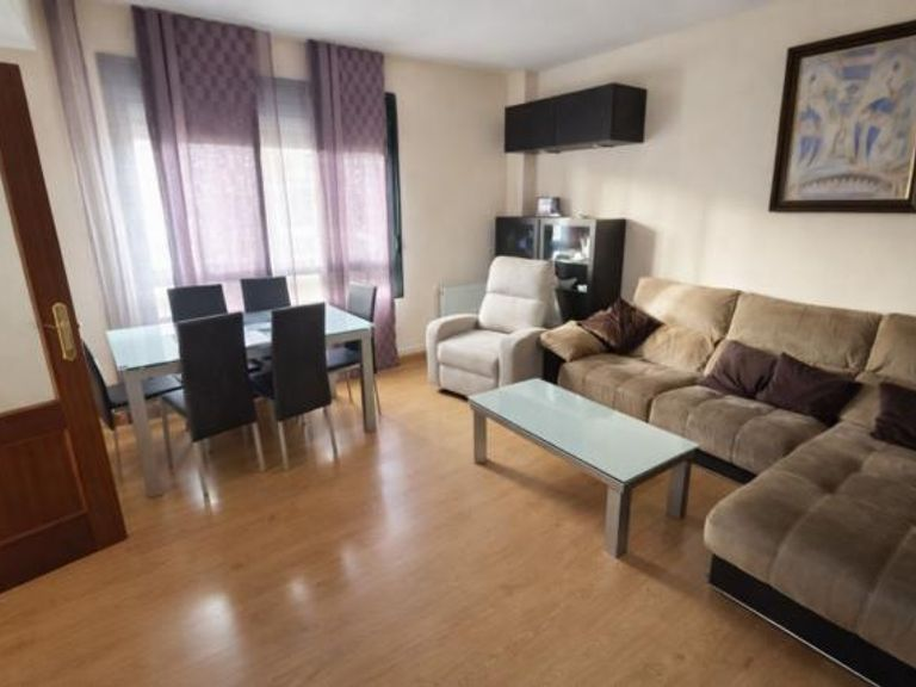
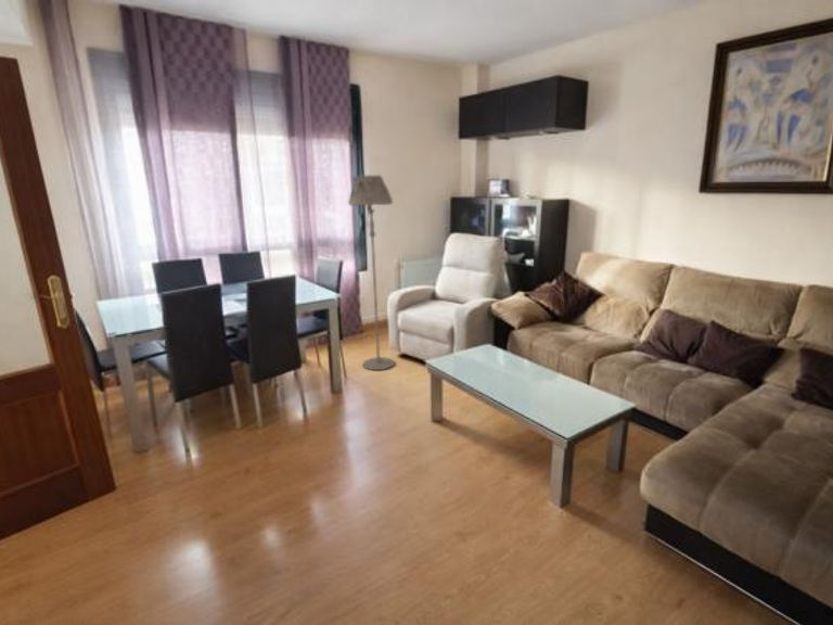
+ floor lamp [347,174,396,371]
